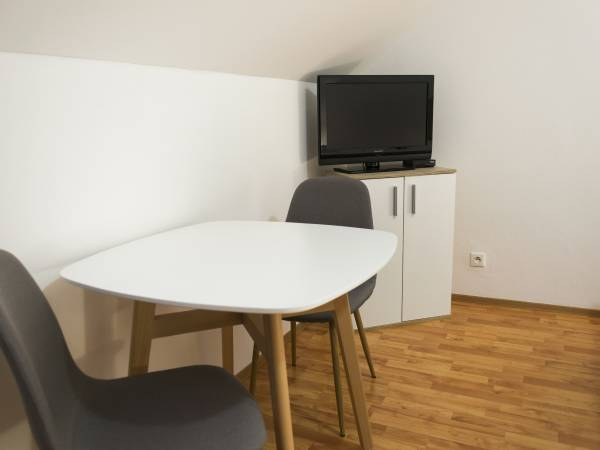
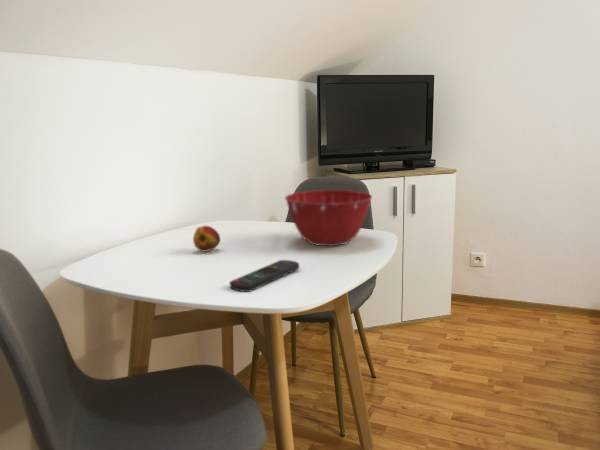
+ mixing bowl [284,189,373,247]
+ fruit [192,225,221,252]
+ remote control [229,259,300,293]
